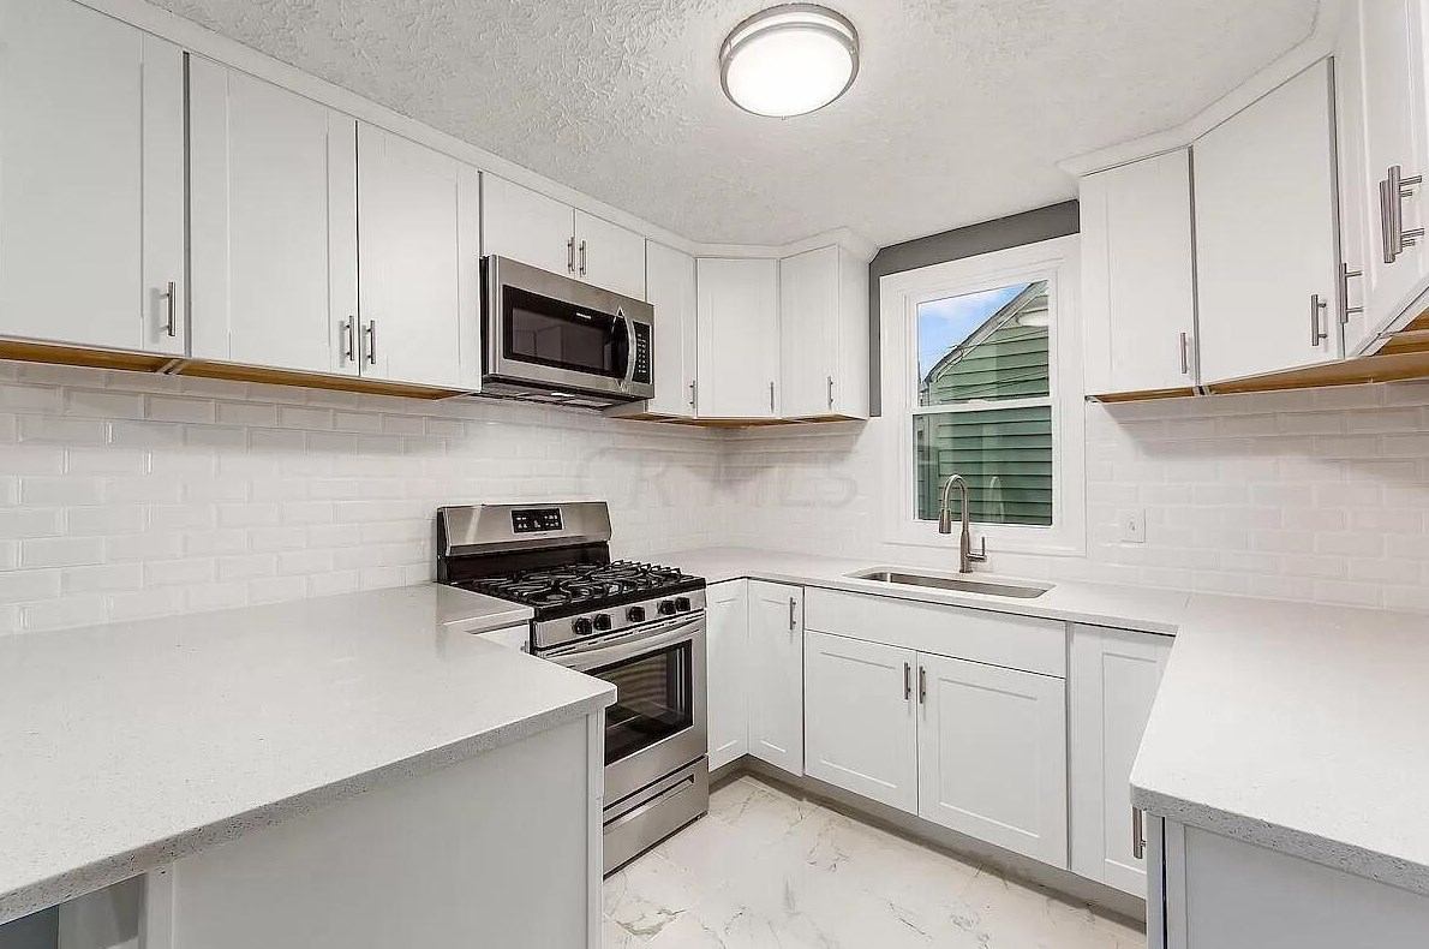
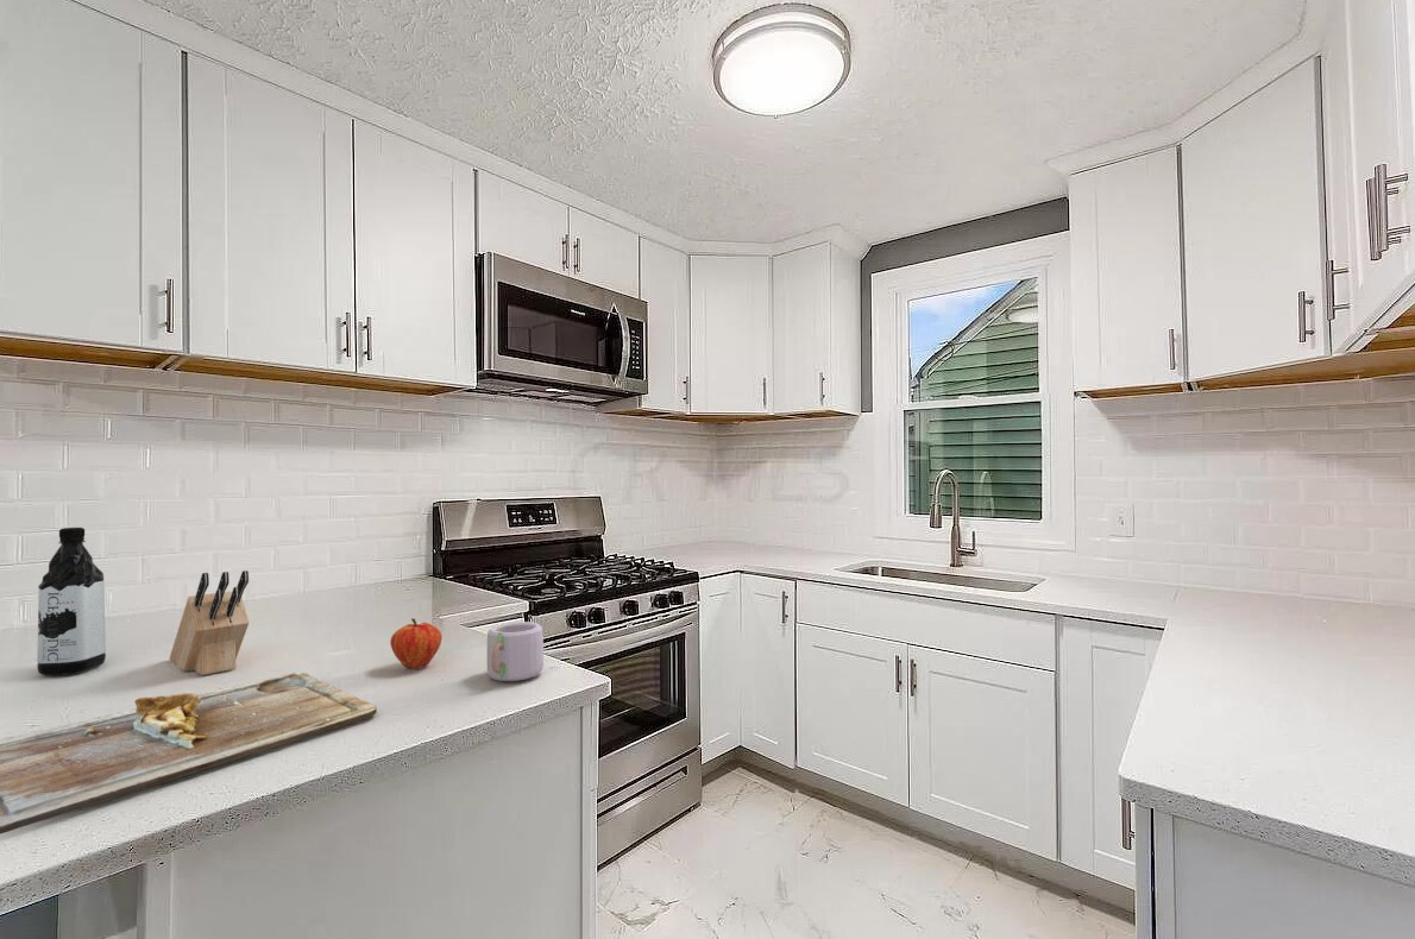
+ cutting board [0,672,378,834]
+ water bottle [36,527,107,676]
+ mug [486,620,561,682]
+ knife block [169,569,250,676]
+ fruit [389,617,444,670]
